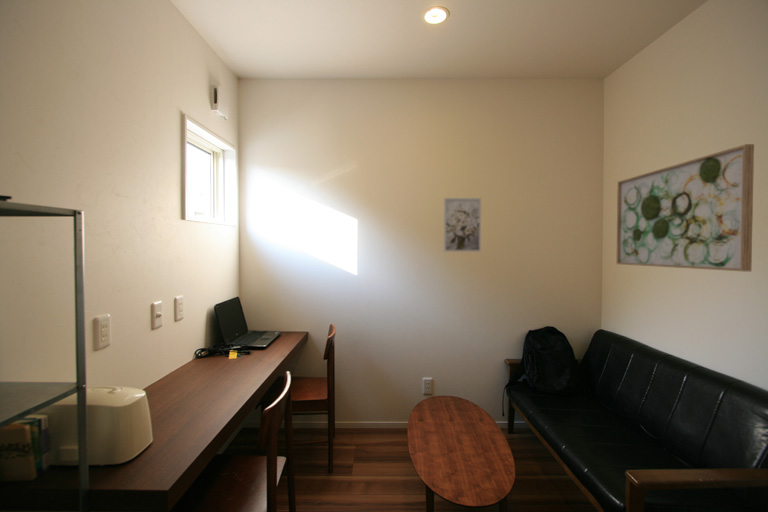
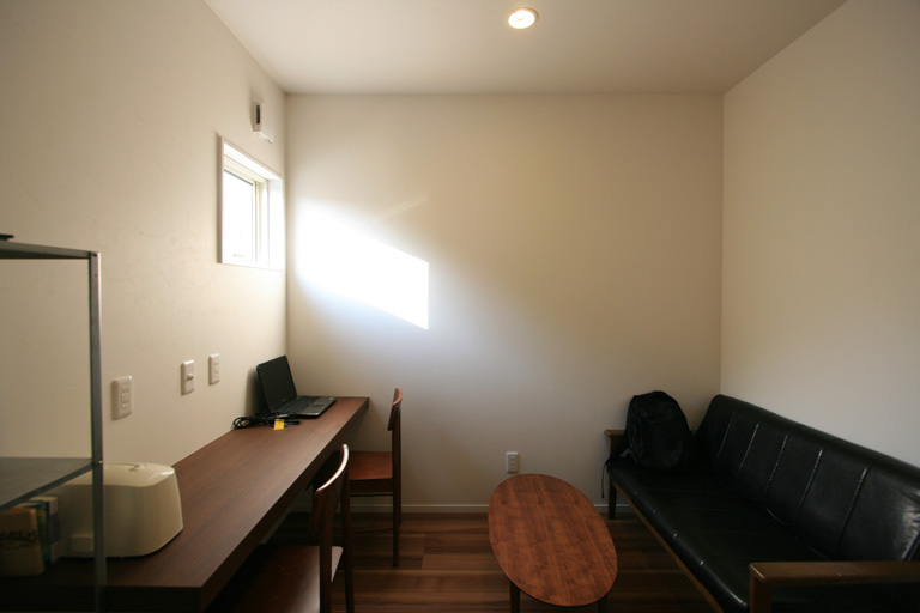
- wall art [443,197,482,253]
- wall art [615,143,755,272]
